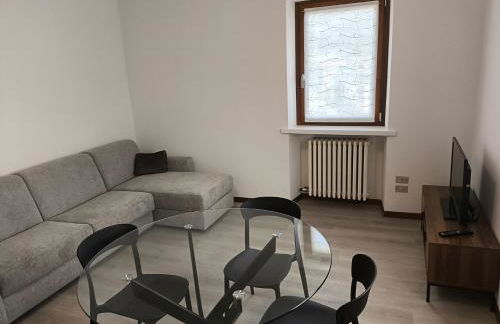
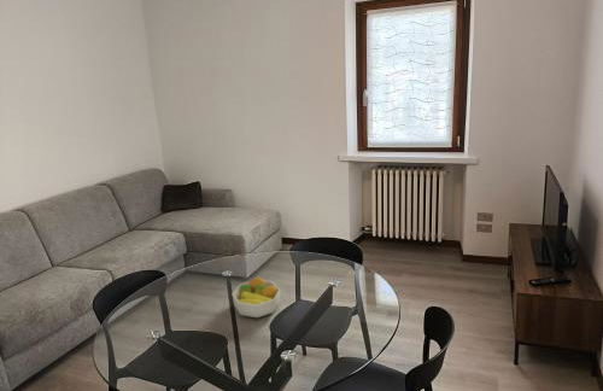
+ fruit bowl [230,275,281,319]
